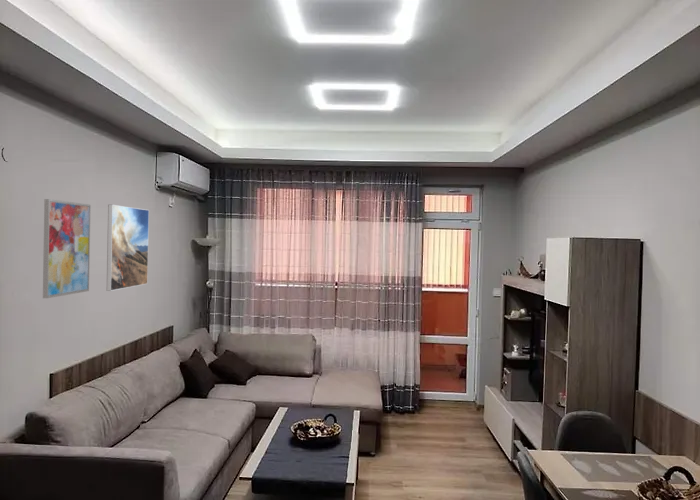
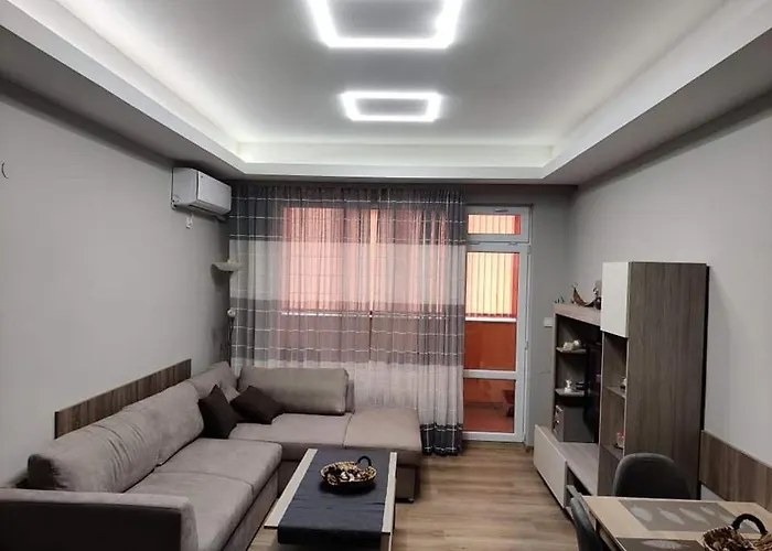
- wall art [42,198,92,299]
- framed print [106,204,150,292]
